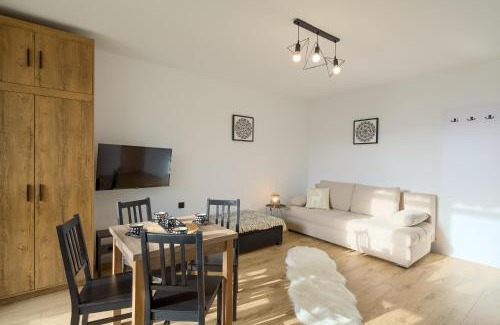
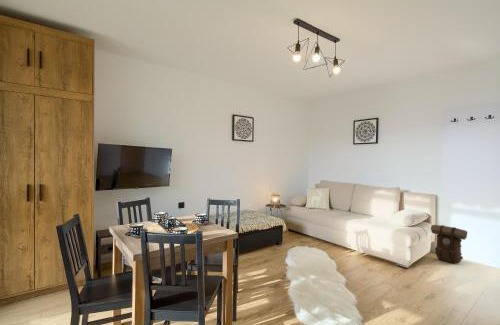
+ backpack [430,224,468,264]
